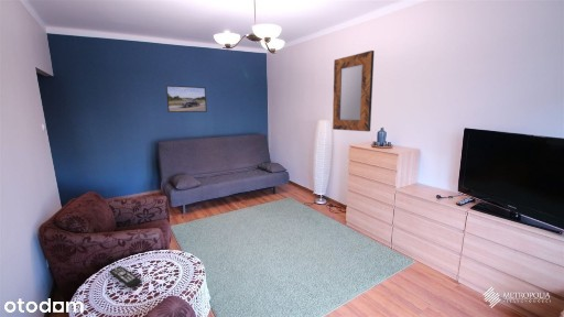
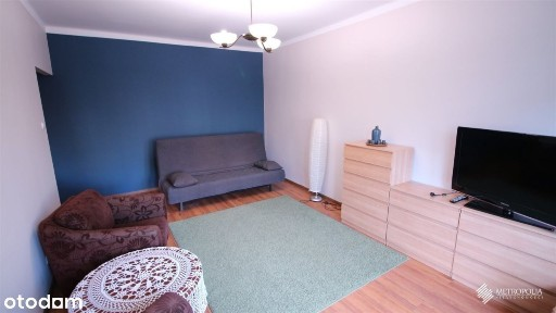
- home mirror [332,50,376,132]
- remote control [108,265,142,289]
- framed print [165,85,208,113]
